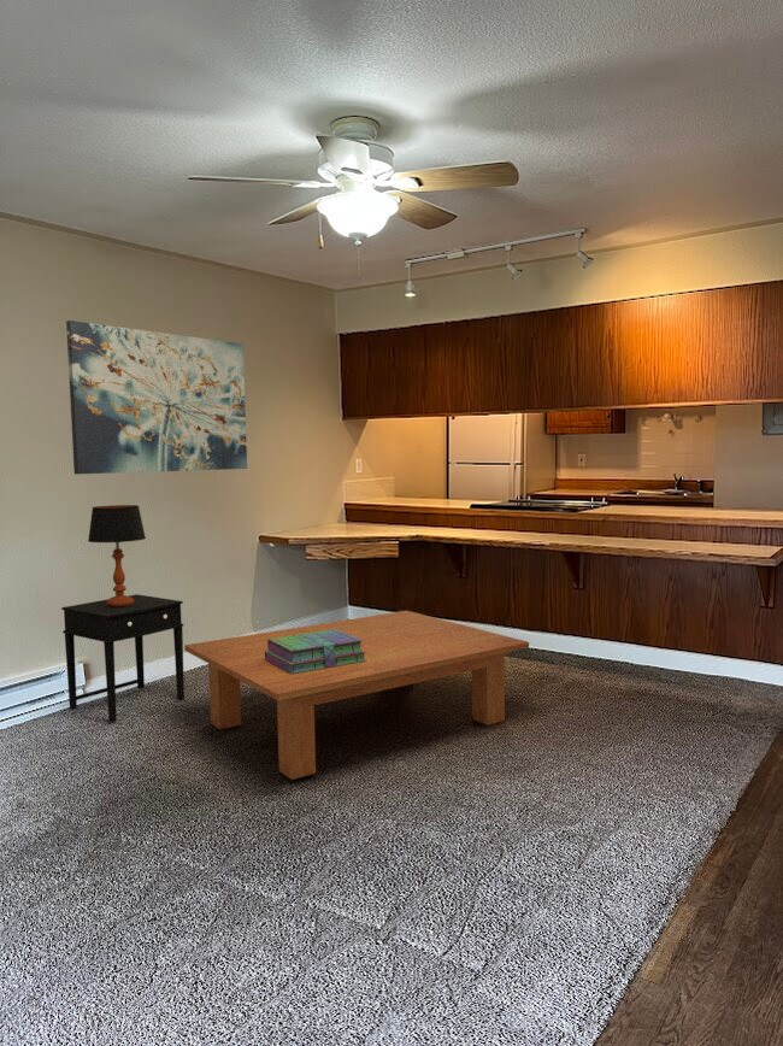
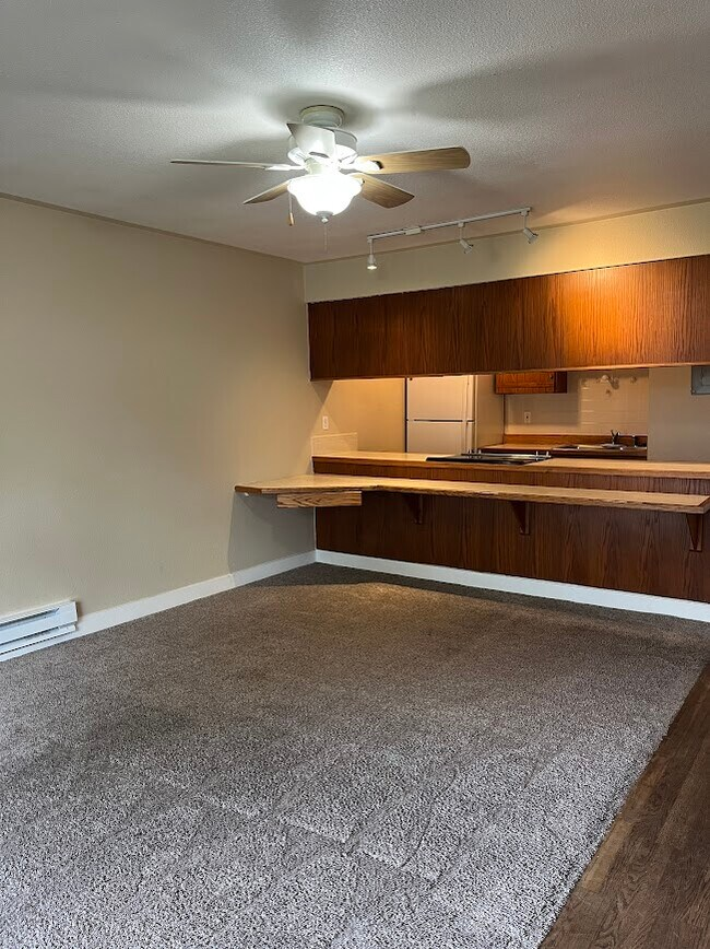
- side table [60,593,186,723]
- wall art [65,319,248,475]
- table lamp [87,504,147,607]
- stack of books [265,629,366,674]
- coffee table [183,610,530,781]
